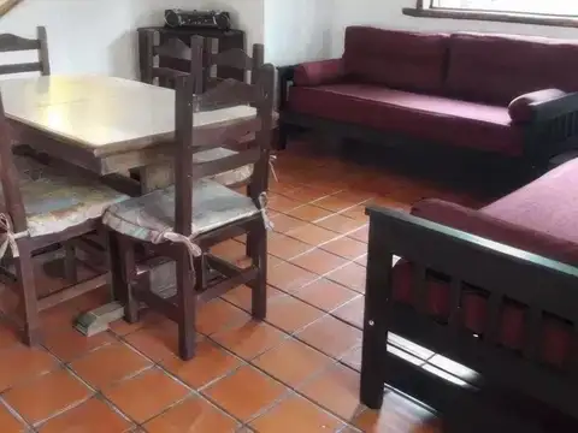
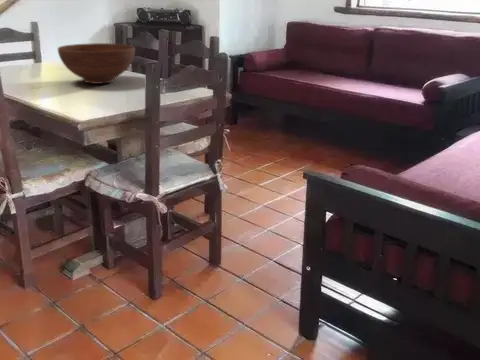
+ fruit bowl [57,42,136,85]
